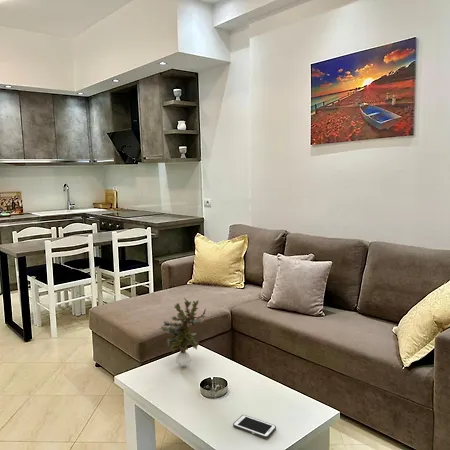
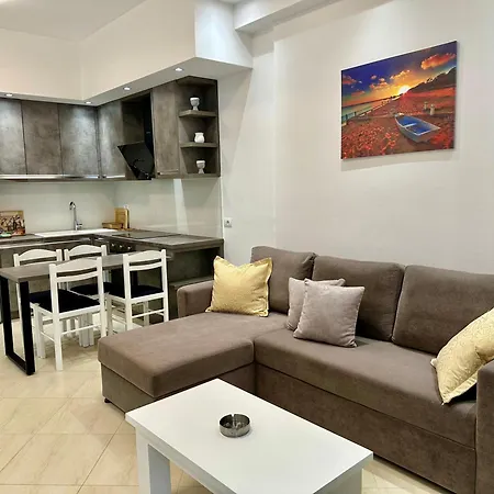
- potted plant [158,297,207,367]
- cell phone [232,414,277,439]
